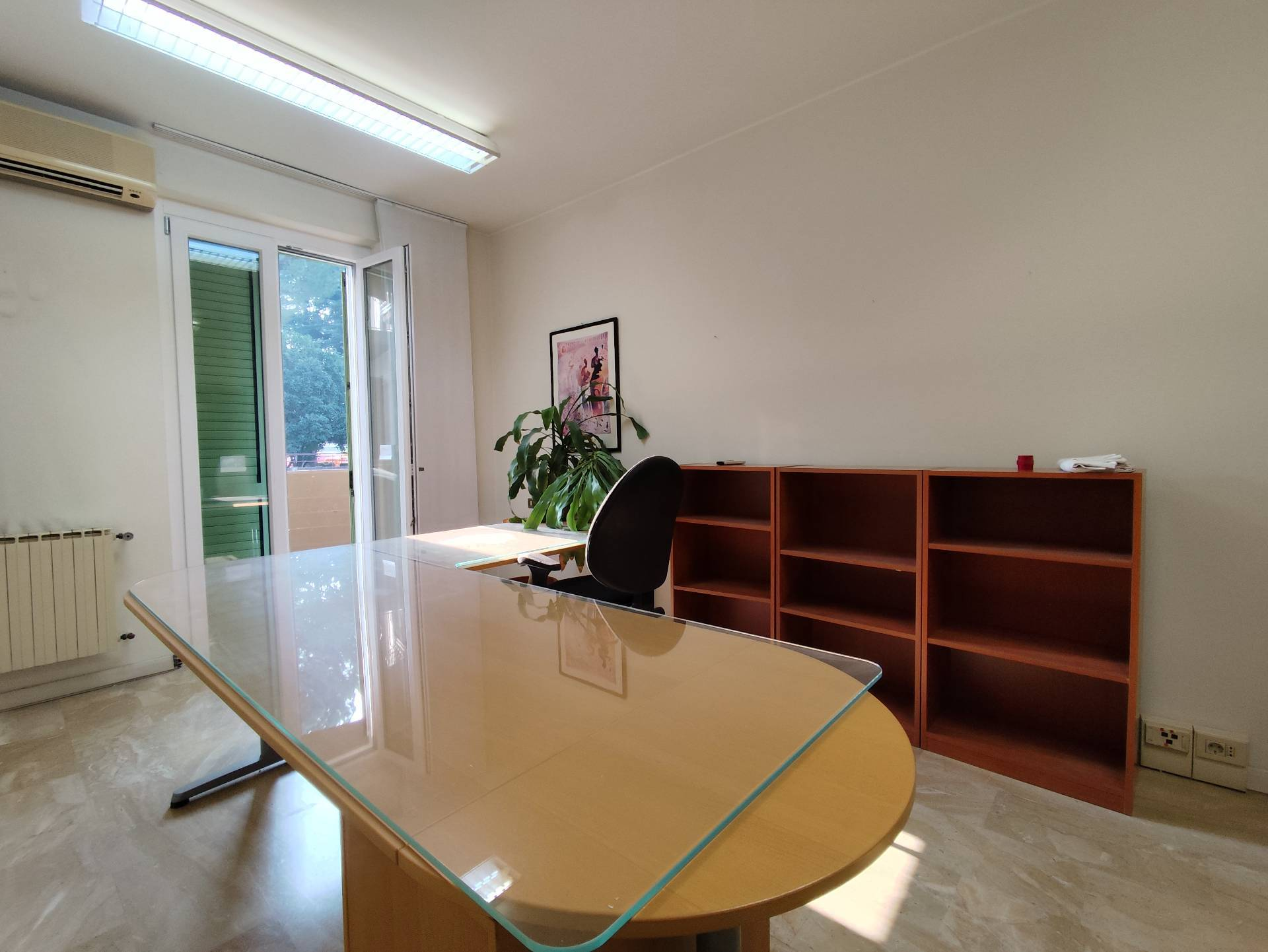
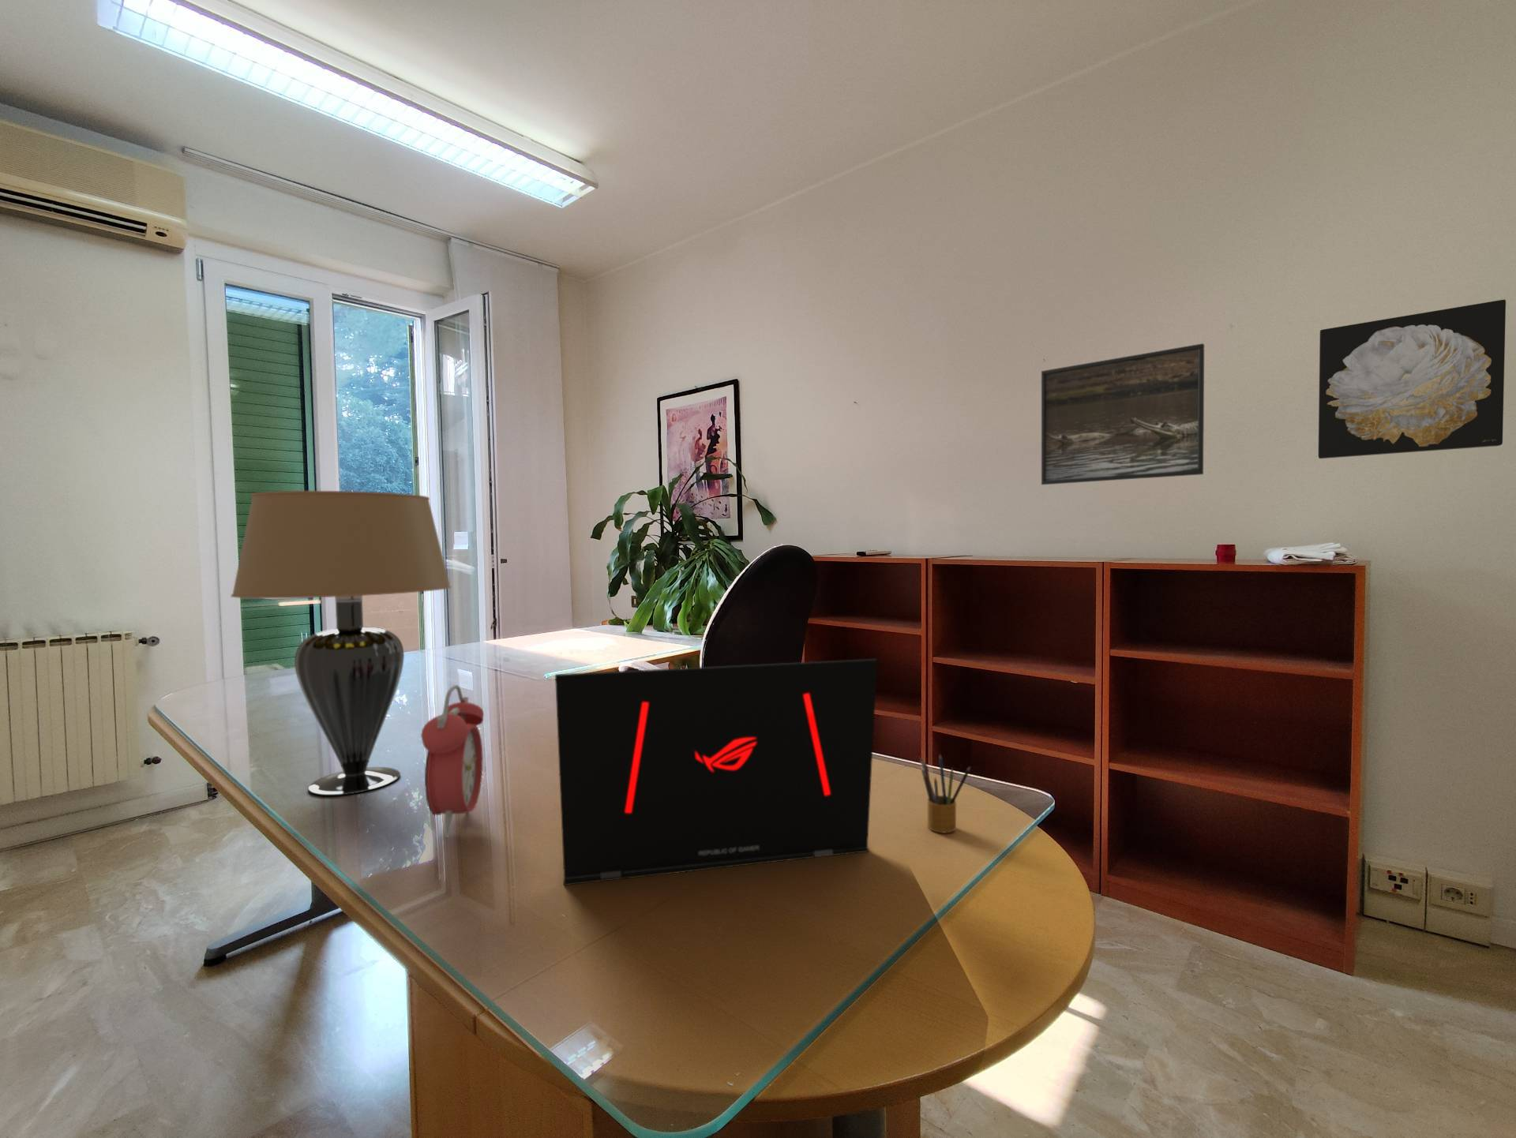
+ wall art [1318,299,1506,459]
+ laptop [555,659,878,886]
+ table lamp [230,490,452,796]
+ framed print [1040,343,1205,485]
+ pencil box [919,753,971,833]
+ alarm clock [420,684,484,839]
